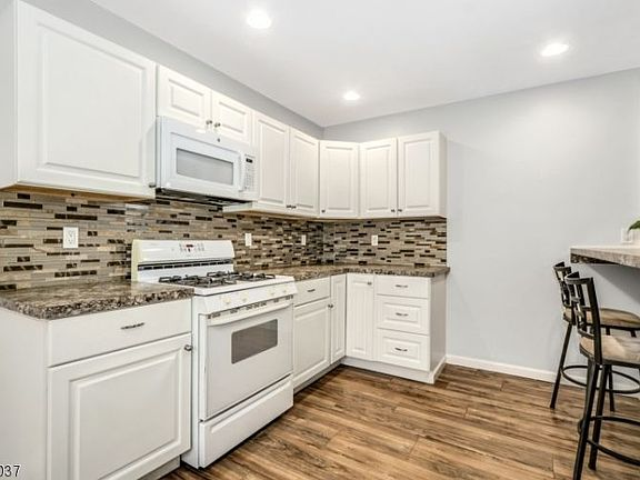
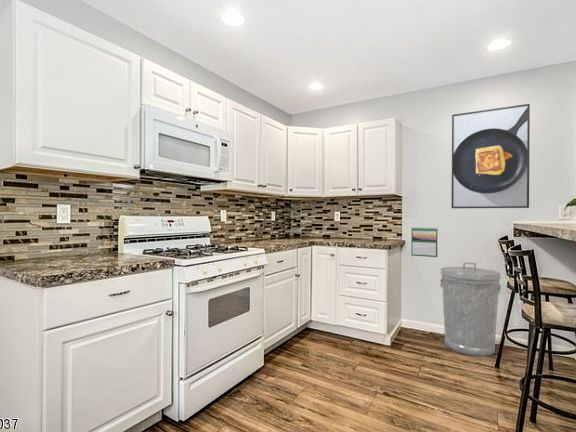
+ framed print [450,103,531,209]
+ calendar [410,226,439,258]
+ trash can [439,261,502,358]
